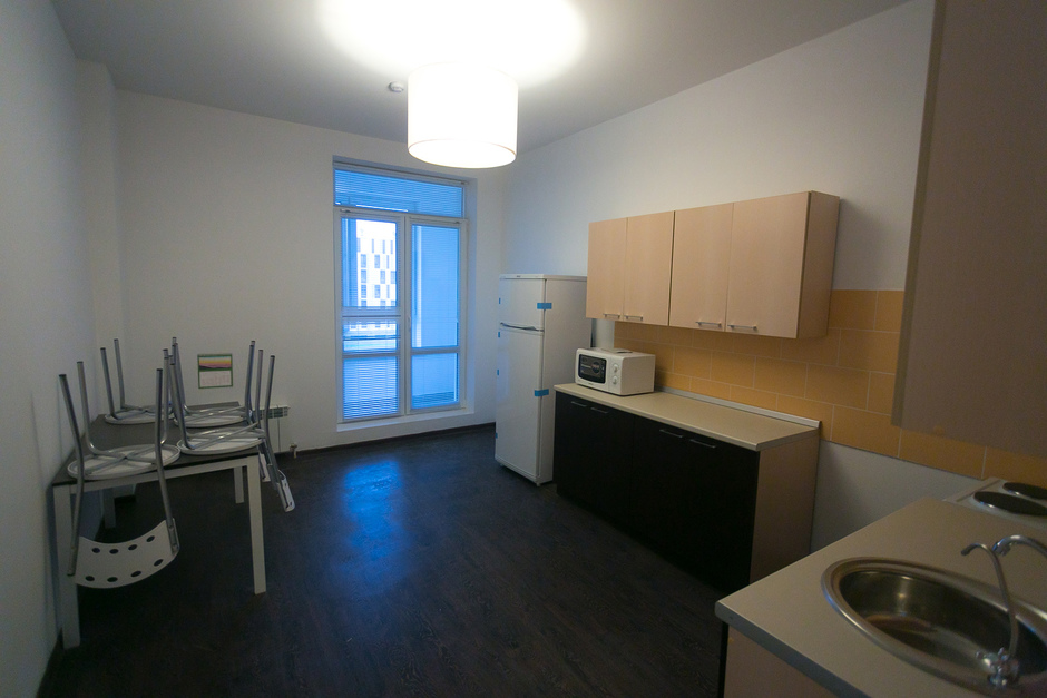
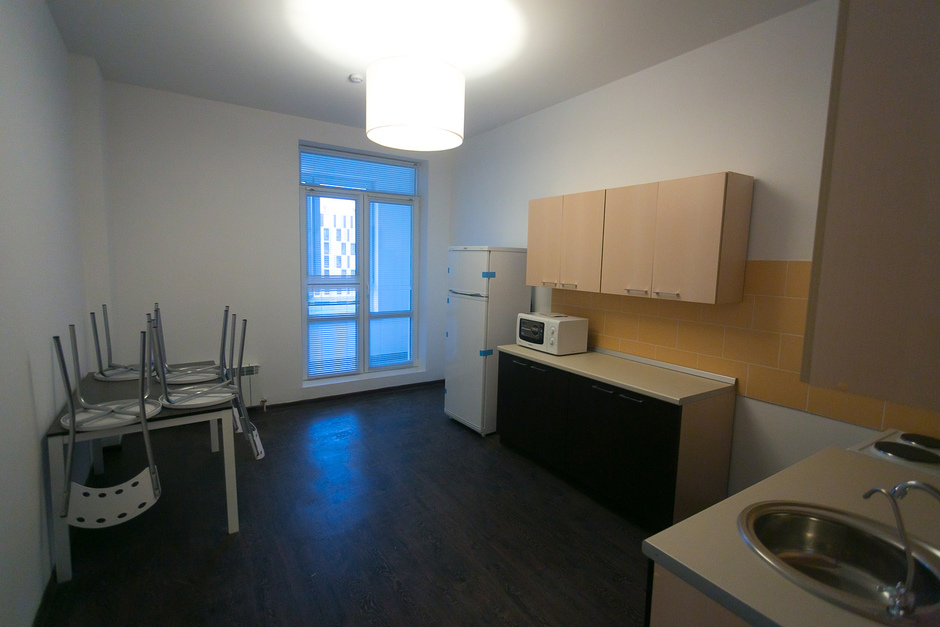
- calendar [196,352,234,390]
